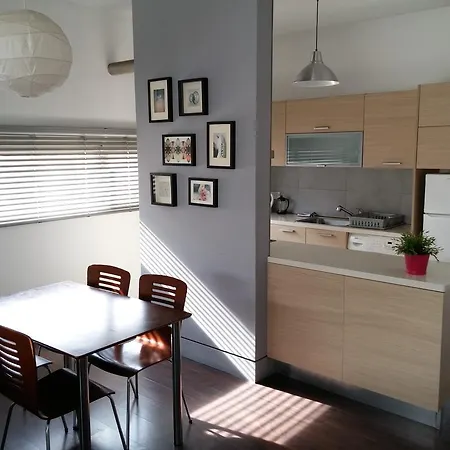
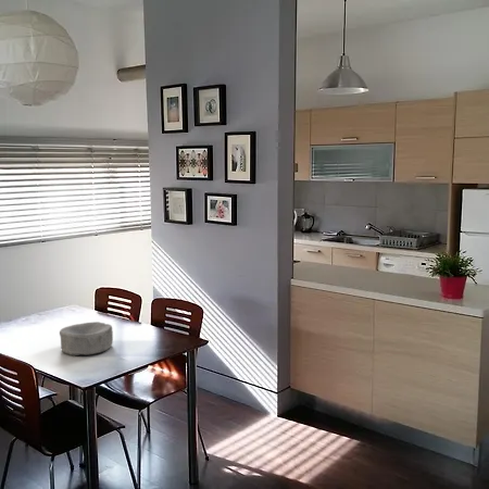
+ bowl [59,321,114,356]
